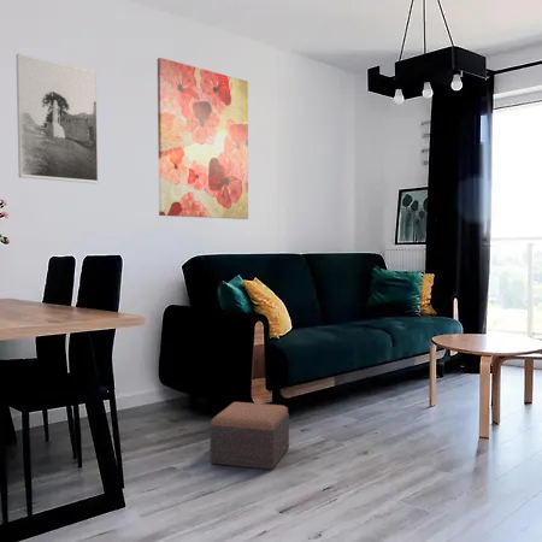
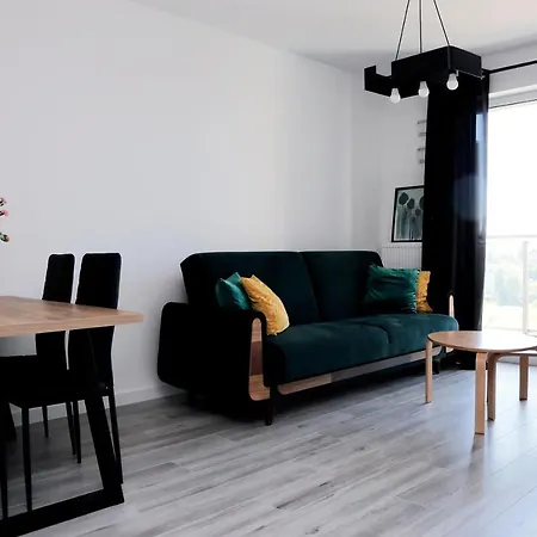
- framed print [16,53,99,184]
- wall art [157,57,249,220]
- footstool [208,401,290,471]
